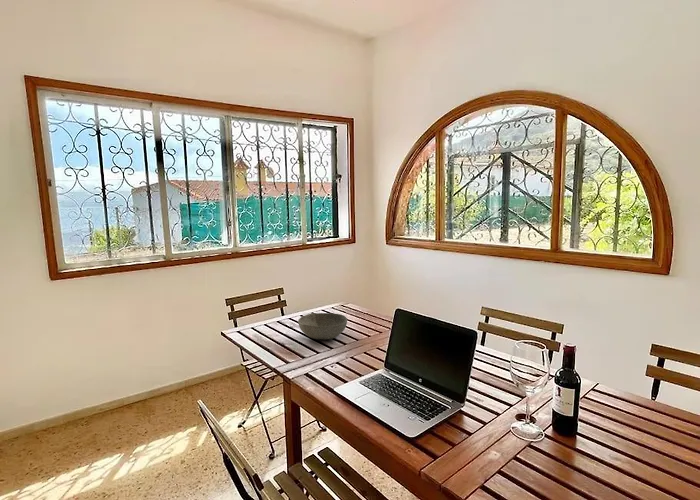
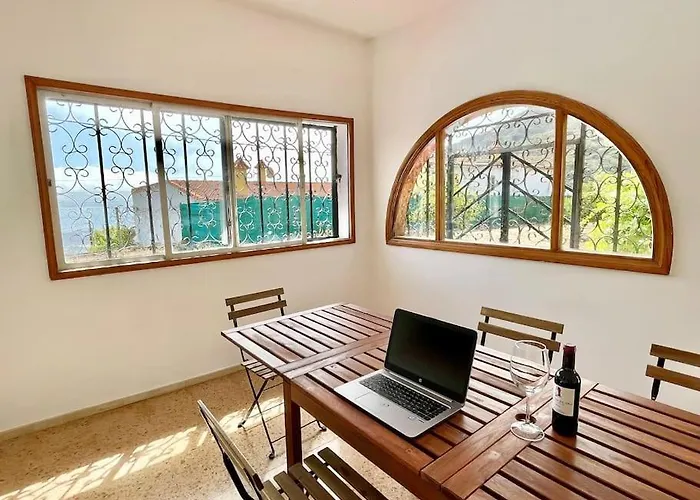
- bowl [297,312,348,340]
